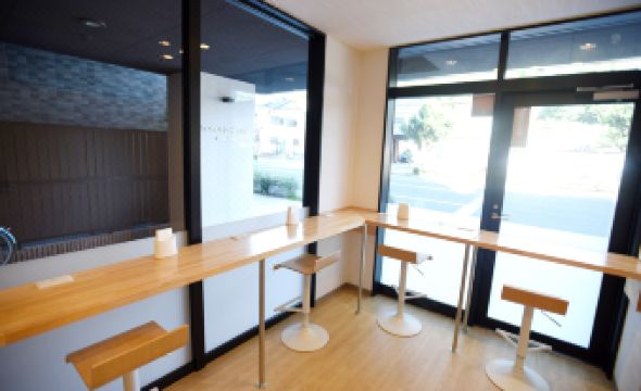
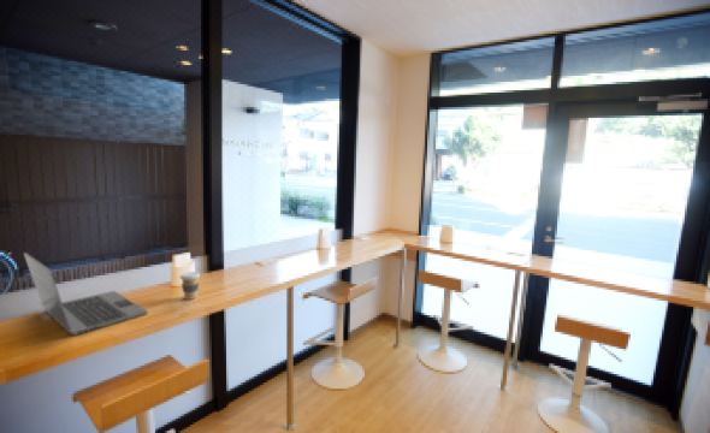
+ coffee cup [179,271,201,301]
+ laptop [23,251,149,337]
